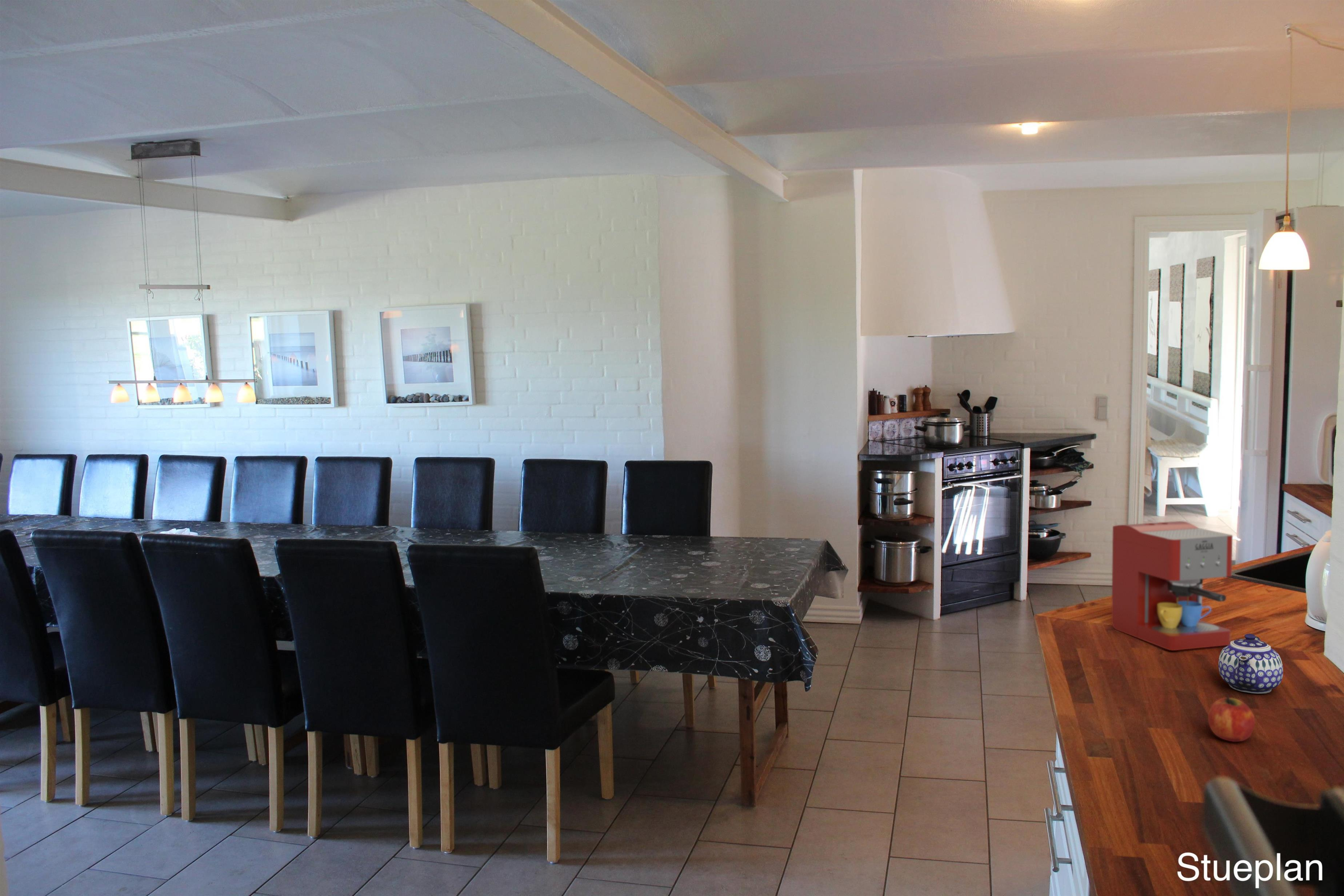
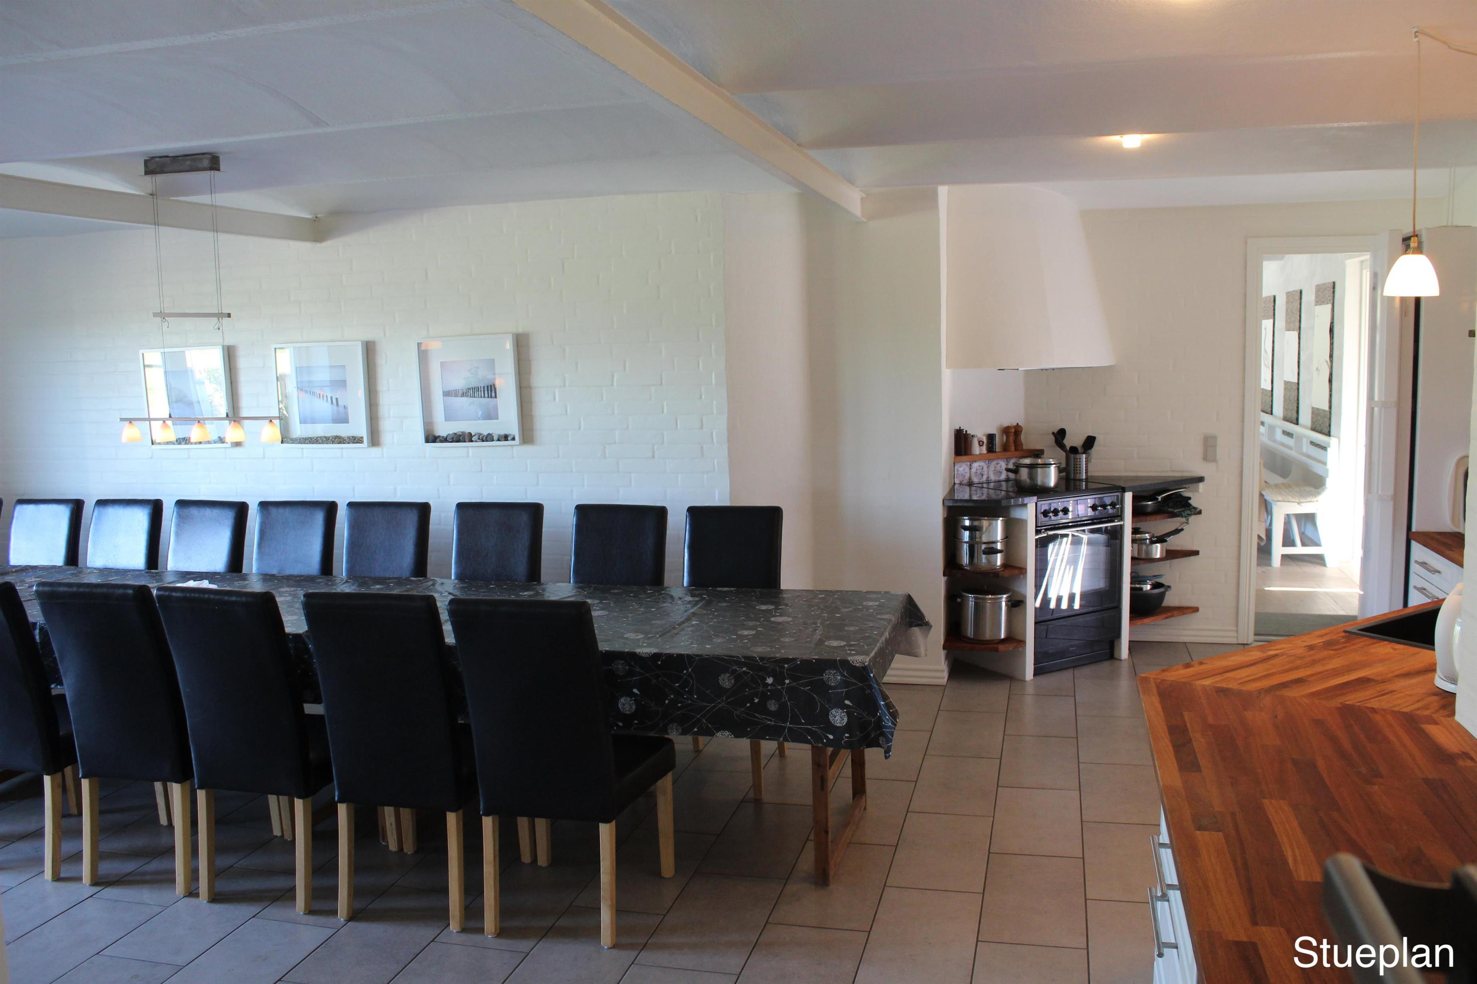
- coffee maker [1111,521,1233,651]
- teapot [1218,633,1283,694]
- fruit [1208,695,1255,742]
